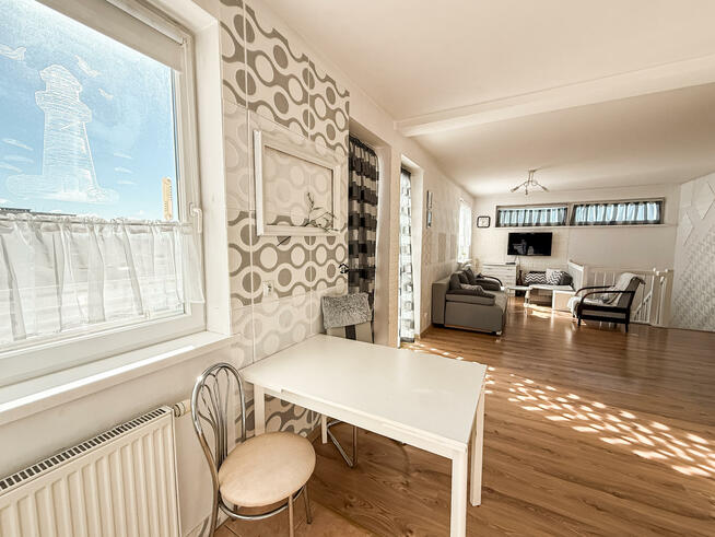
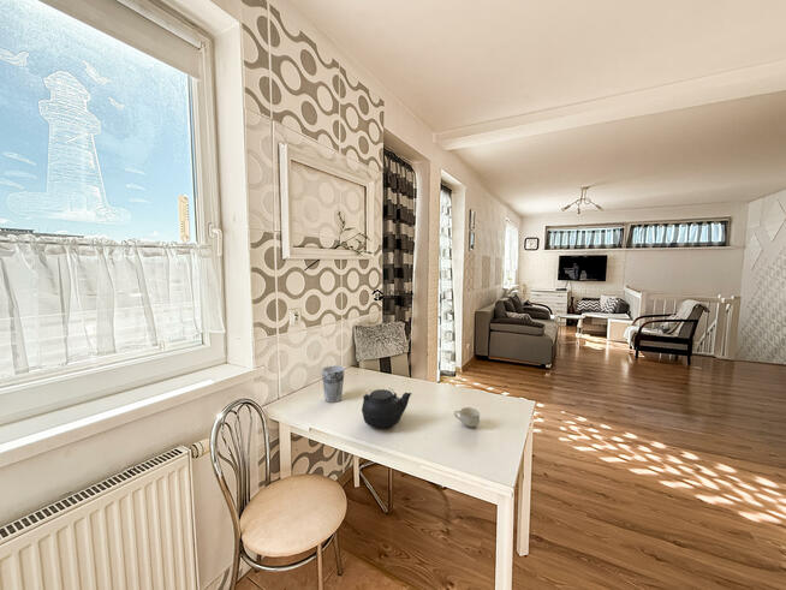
+ teapot [361,387,413,430]
+ cup [321,364,346,404]
+ cup [453,406,481,429]
